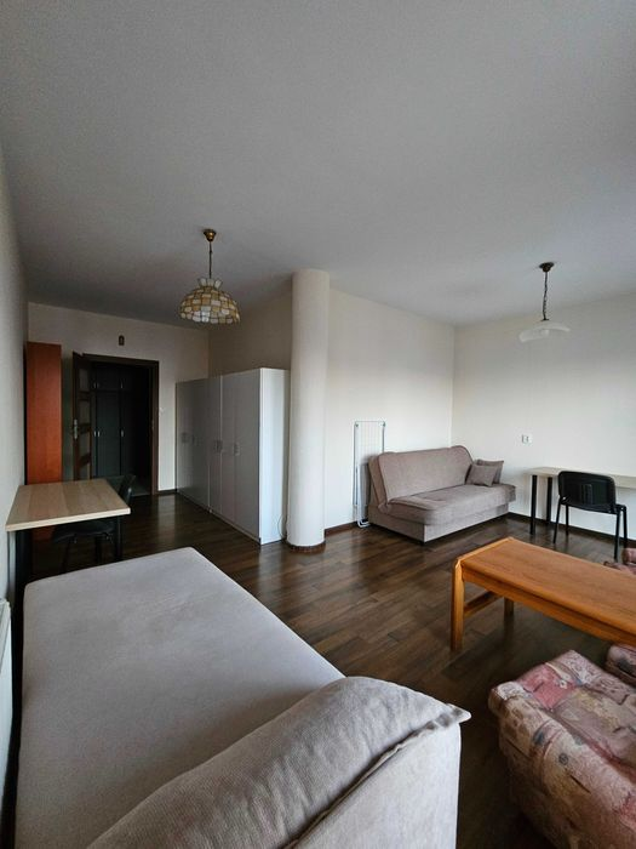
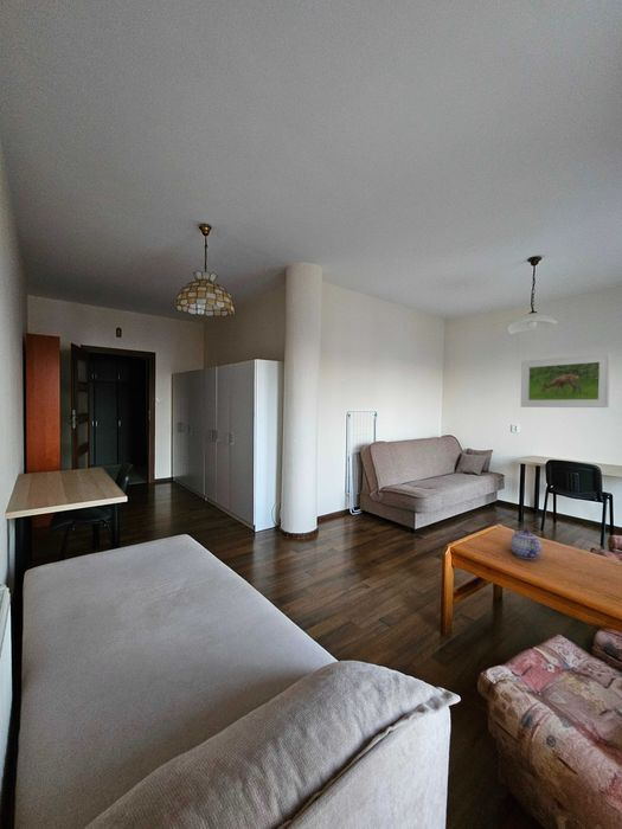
+ teapot [509,527,543,560]
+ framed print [520,352,611,409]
